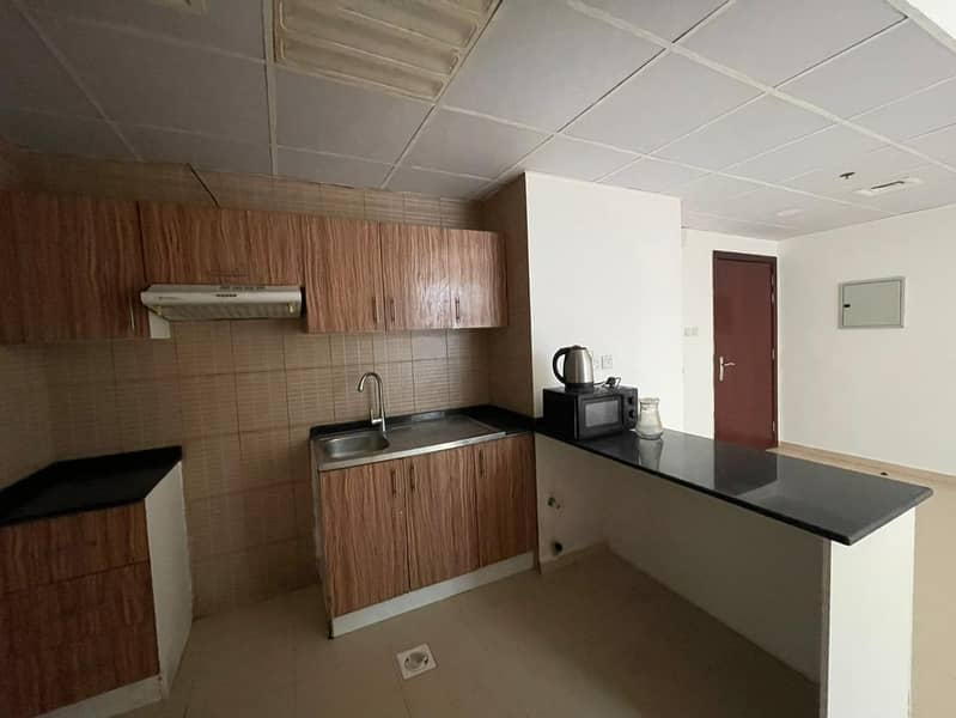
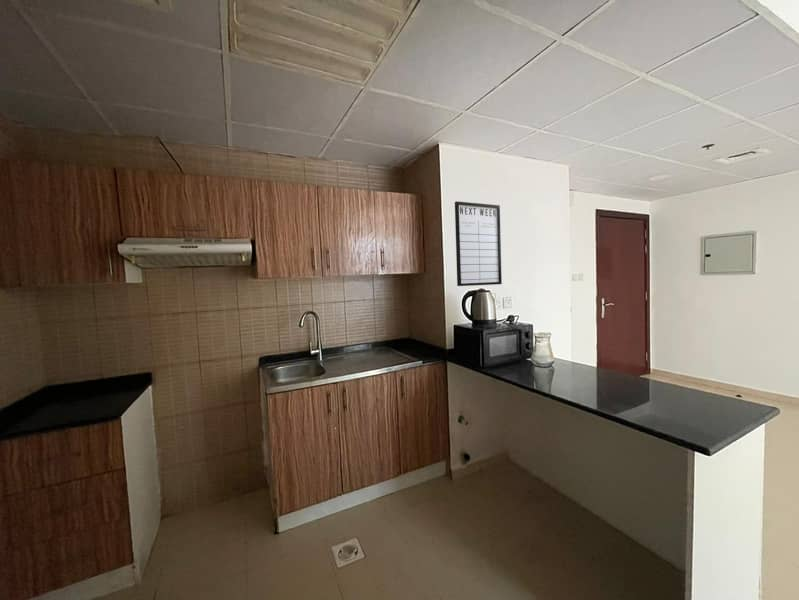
+ writing board [454,200,503,287]
